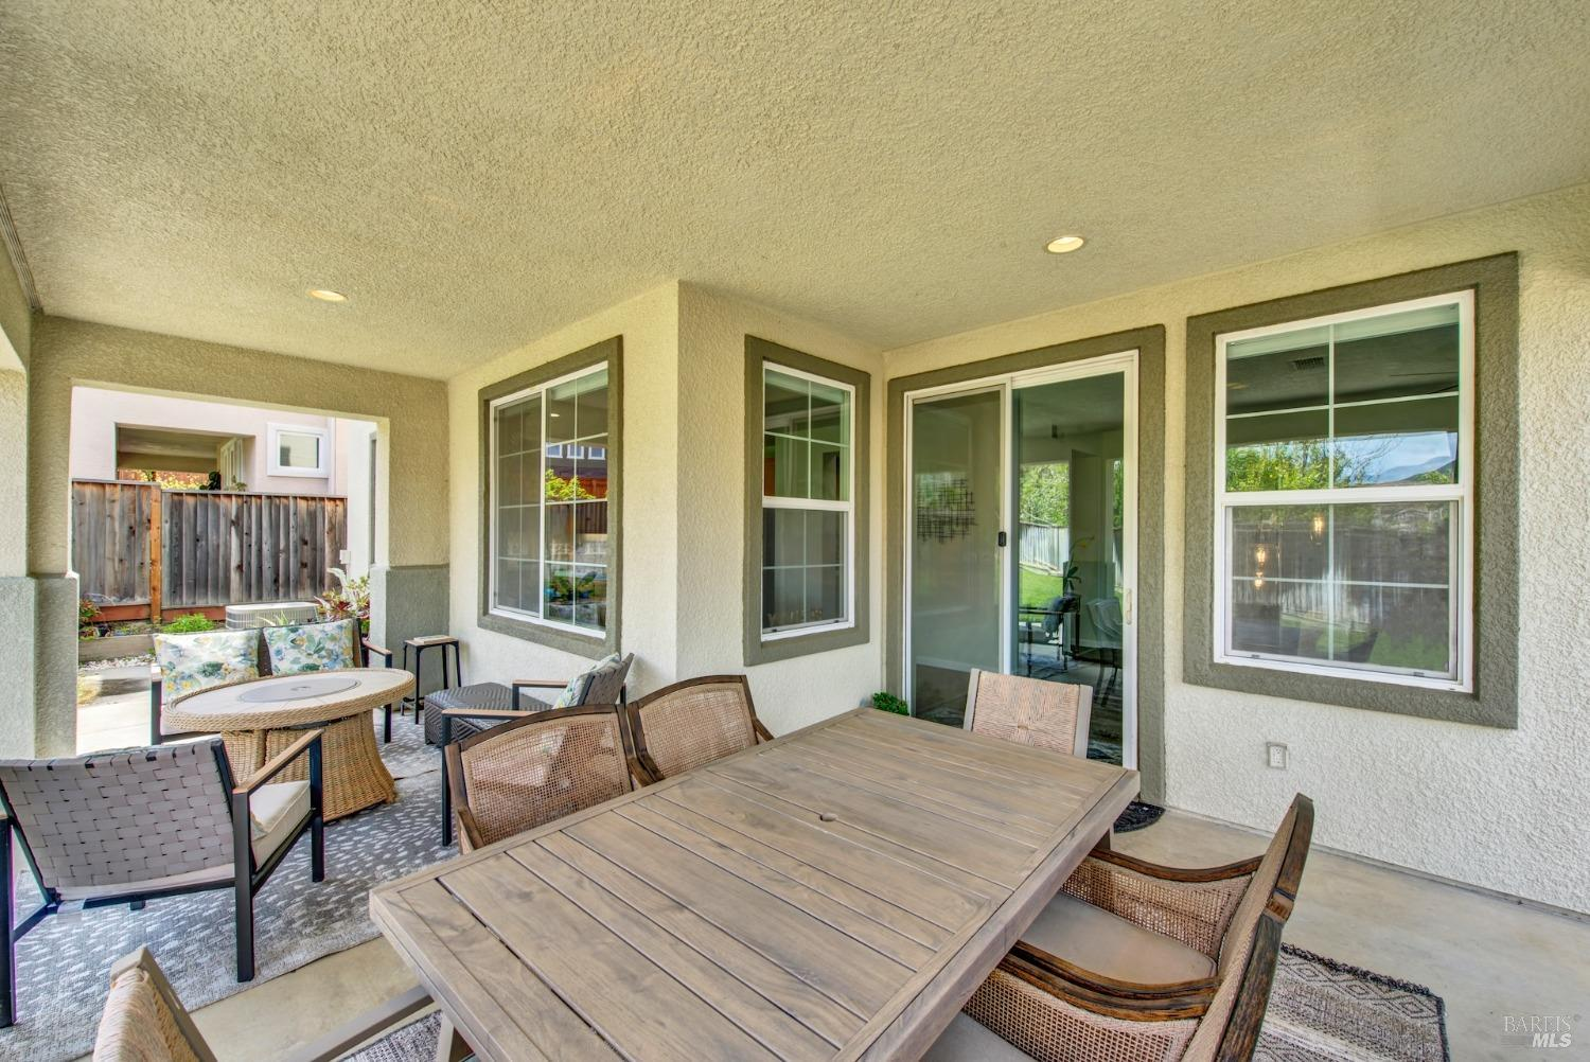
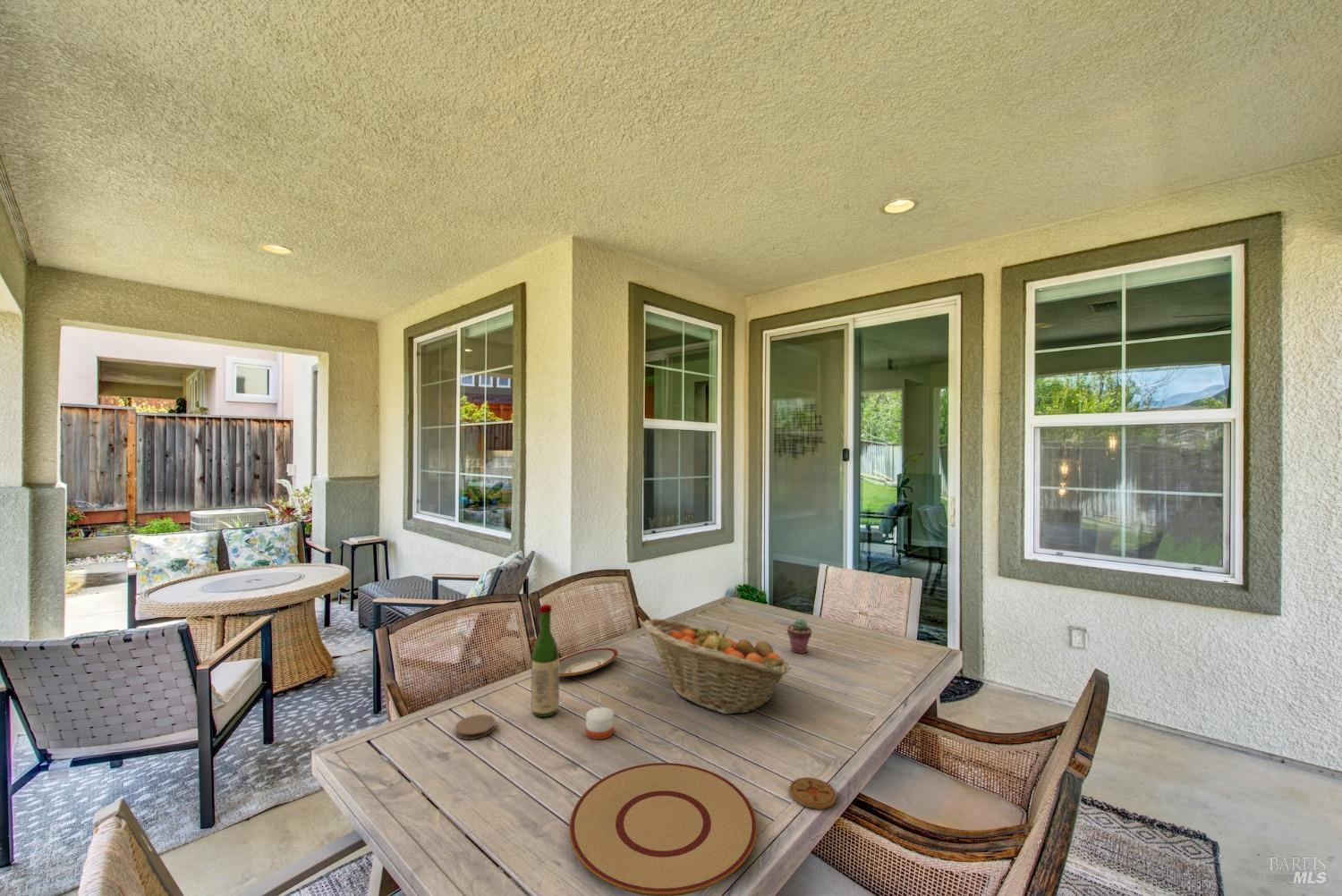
+ coaster [788,776,837,810]
+ plate [568,762,758,896]
+ coaster [454,714,497,740]
+ plate [559,647,619,677]
+ fruit basket [642,618,792,715]
+ wine bottle [531,604,560,718]
+ candle [585,703,615,740]
+ potted succulent [786,618,812,655]
